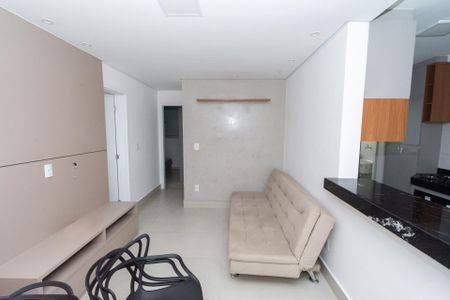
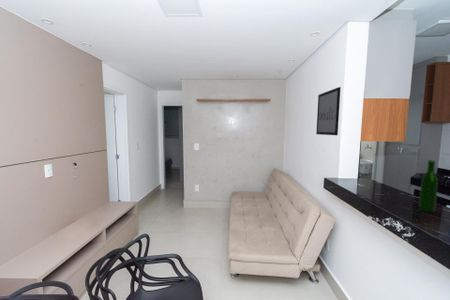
+ wall art [315,86,342,136]
+ wine bottle [418,159,439,213]
